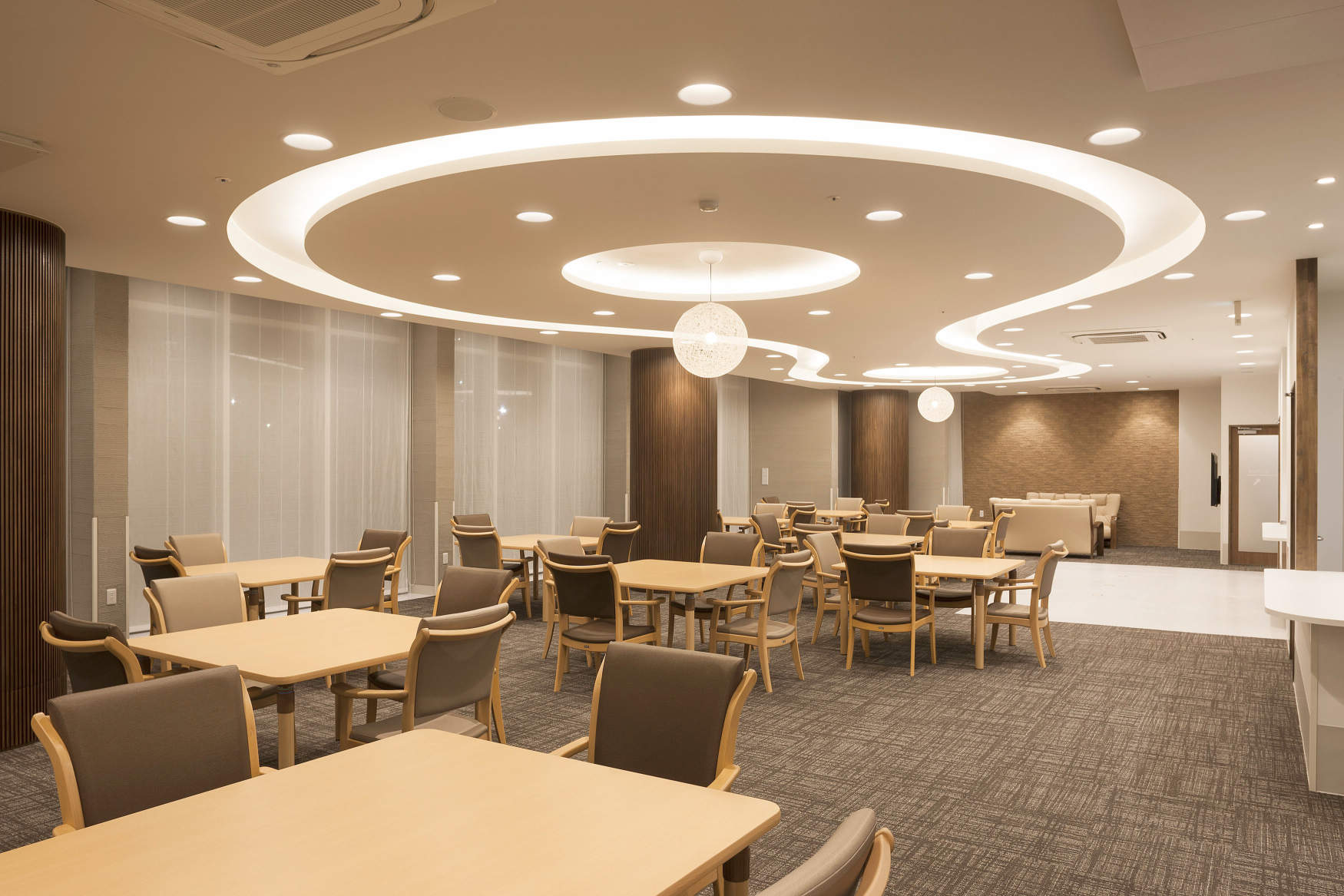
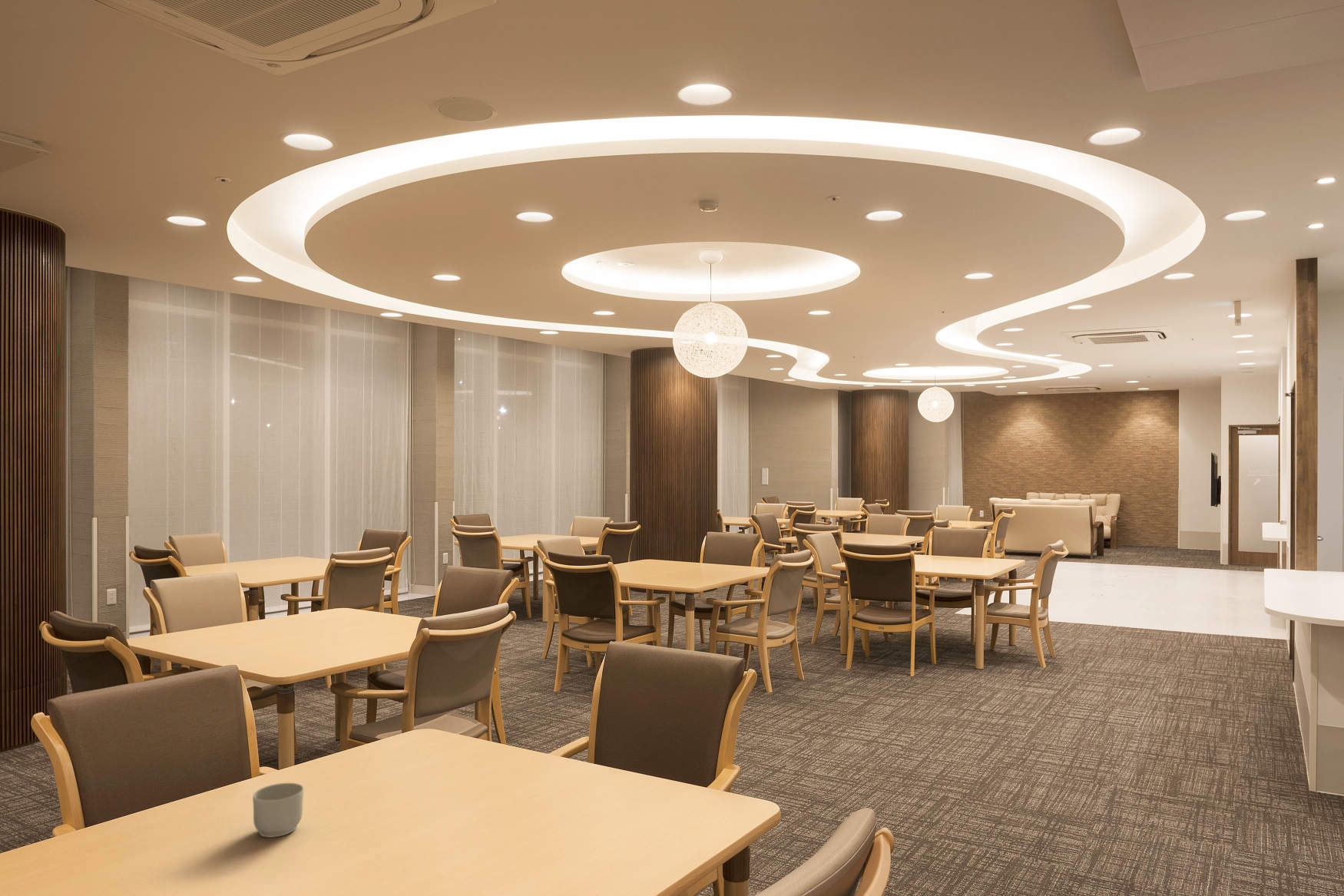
+ mug [252,782,304,838]
